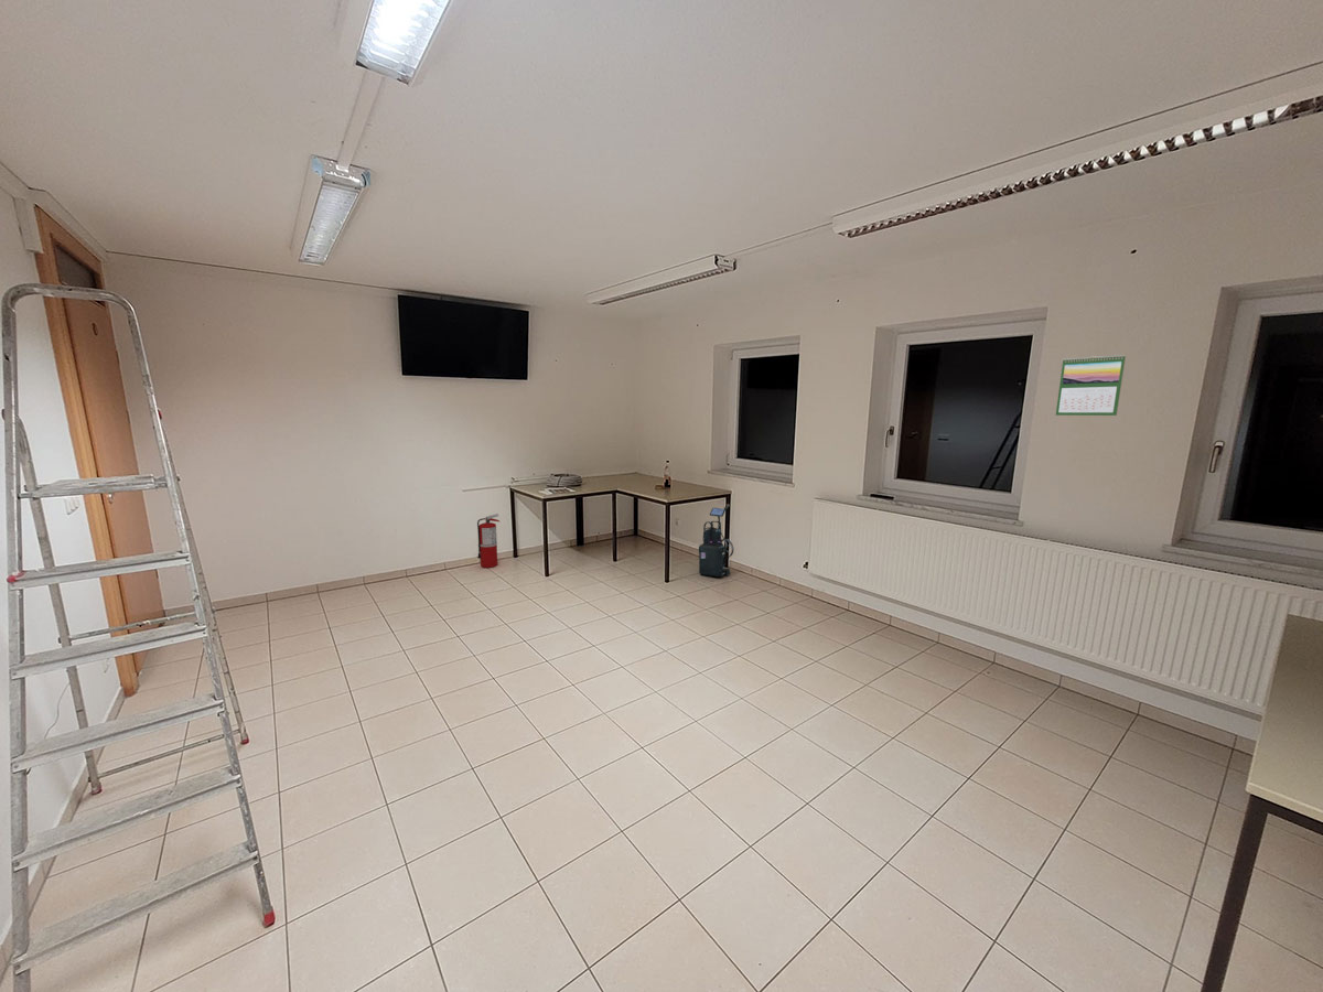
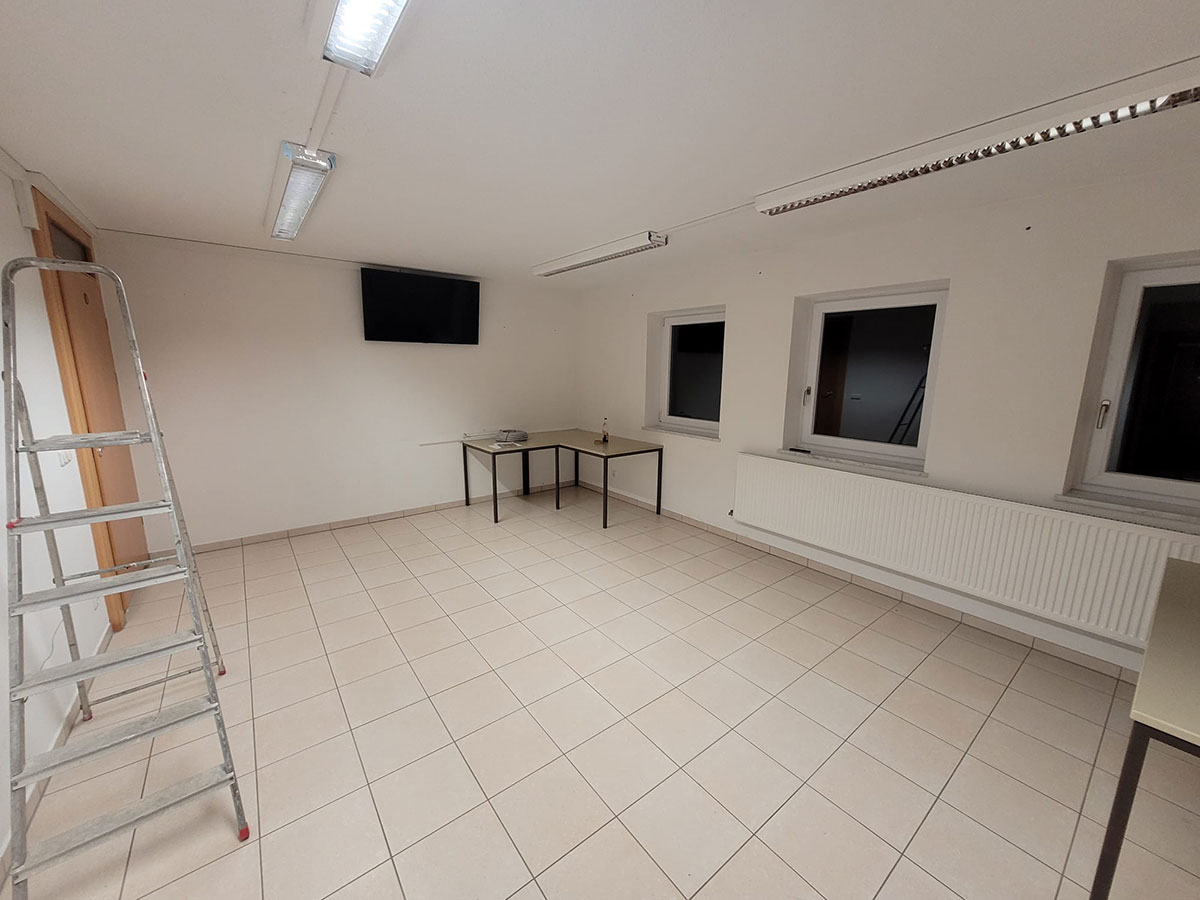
- calendar [1055,354,1127,417]
- fire extinguisher [476,513,501,569]
- vacuum cleaner [698,504,734,578]
